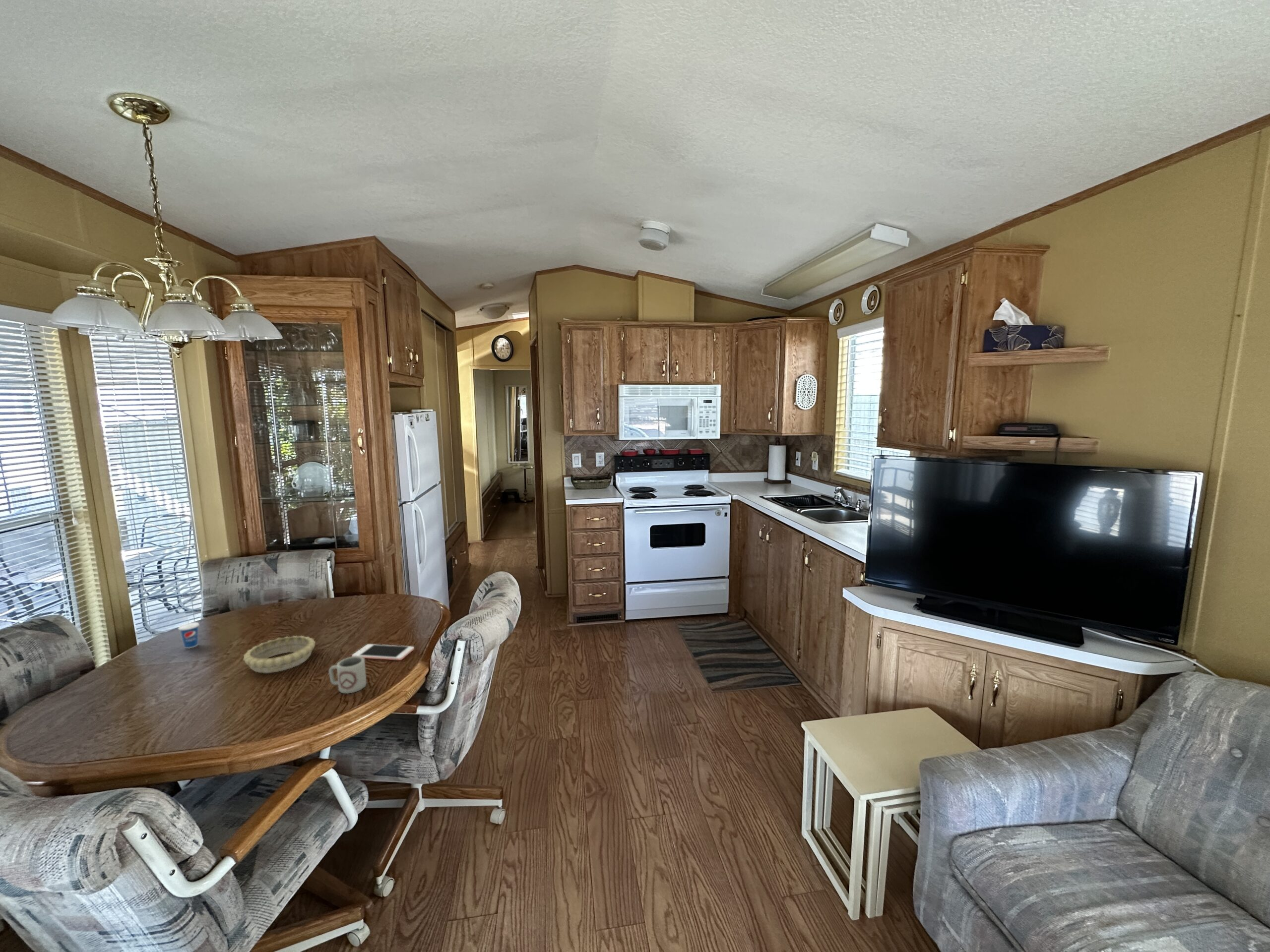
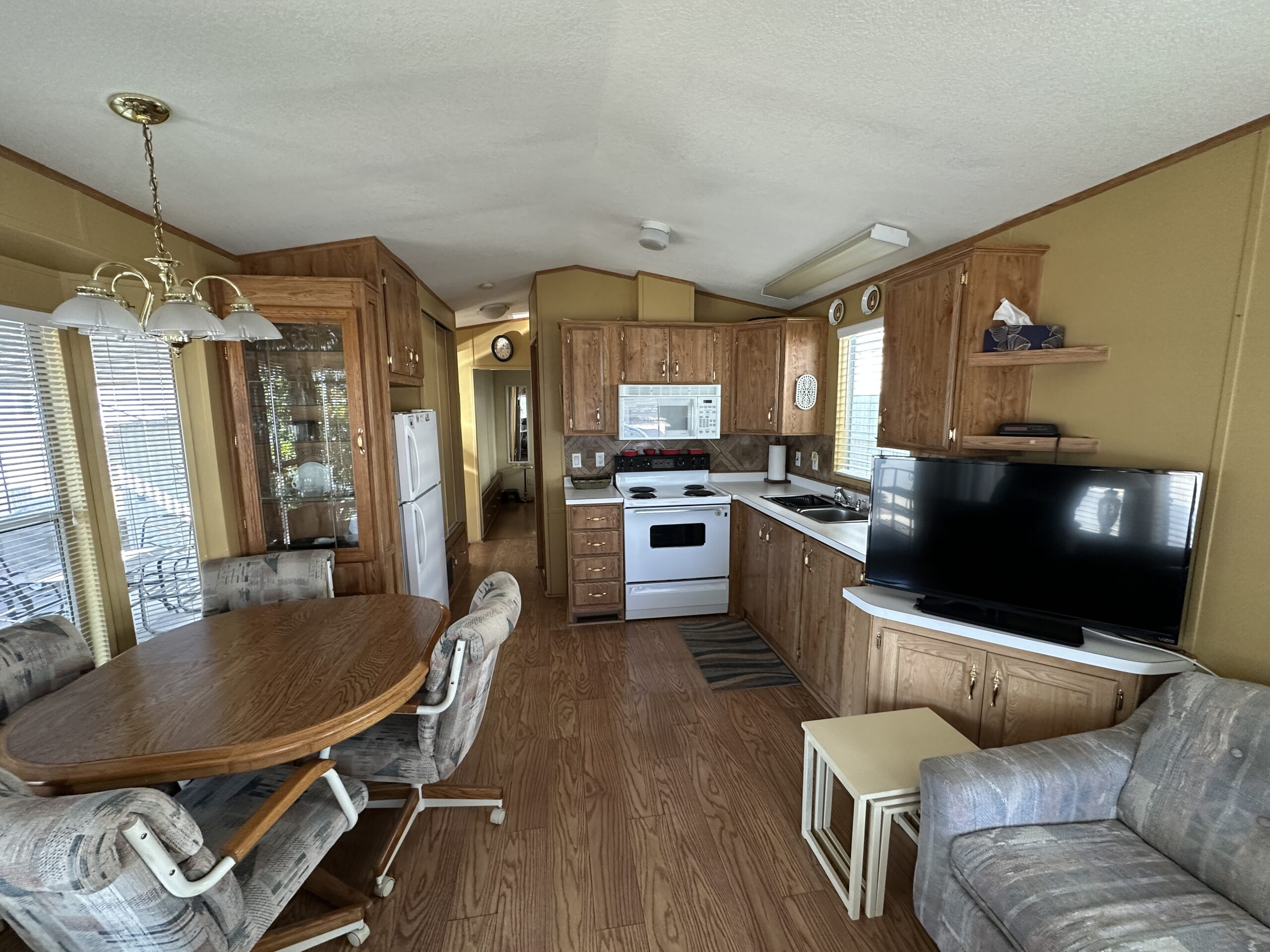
- cell phone [351,644,415,661]
- cup [178,615,200,649]
- decorative bowl [243,635,316,673]
- cup [328,656,367,694]
